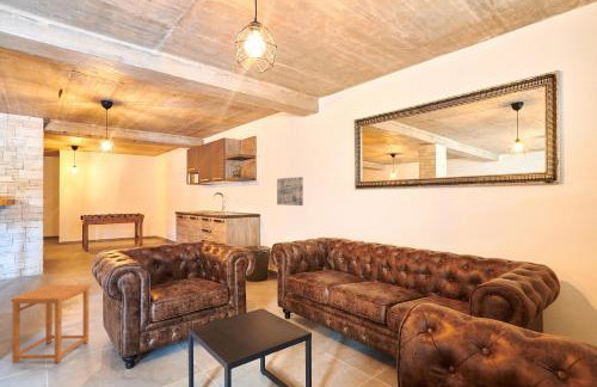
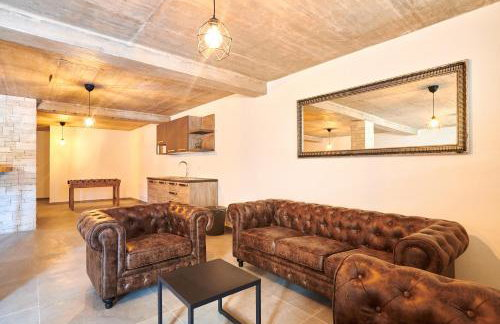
- wall art [276,176,304,207]
- side table [10,284,91,364]
